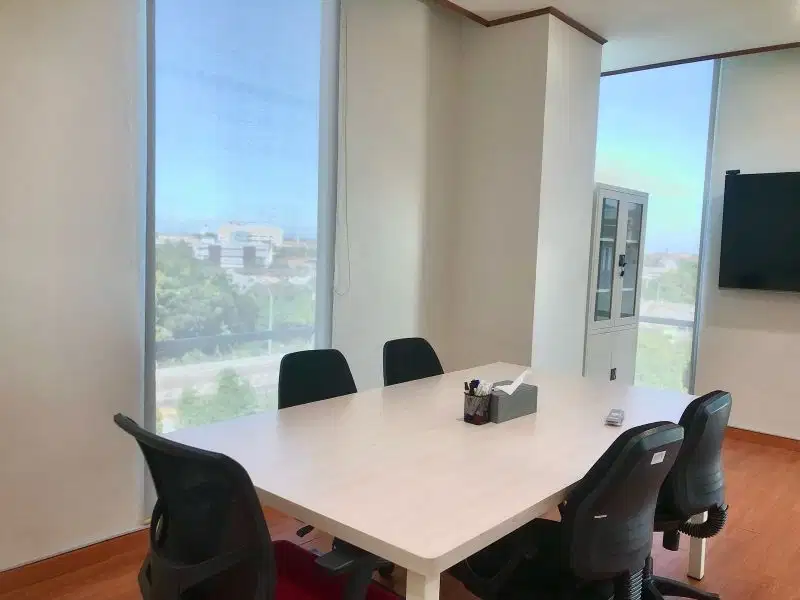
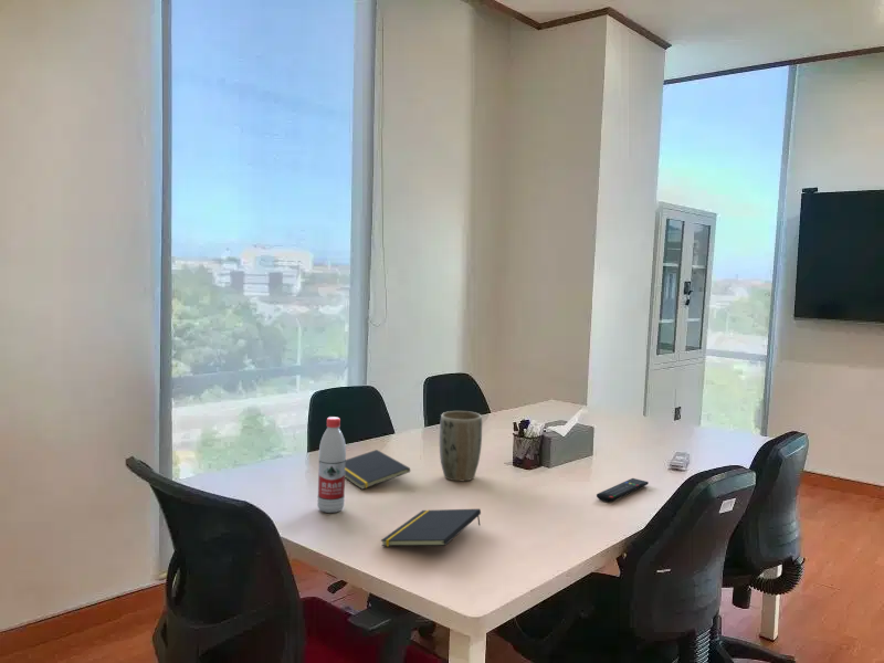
+ notepad [380,508,482,547]
+ remote control [596,477,650,503]
+ water bottle [316,415,347,514]
+ notepad [345,449,411,491]
+ plant pot [439,410,483,482]
